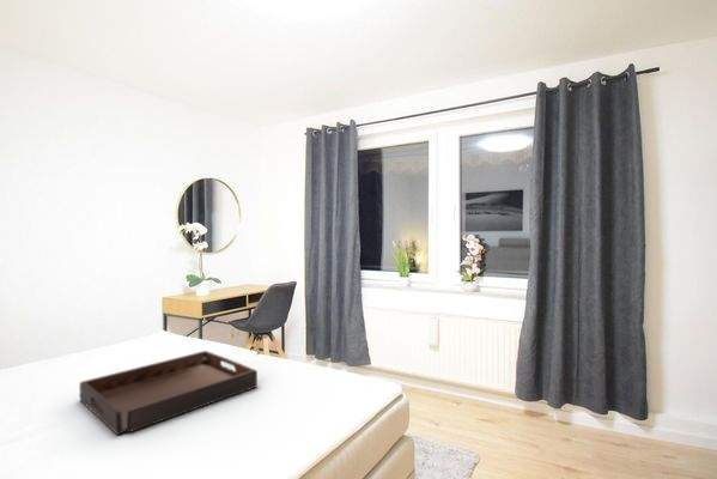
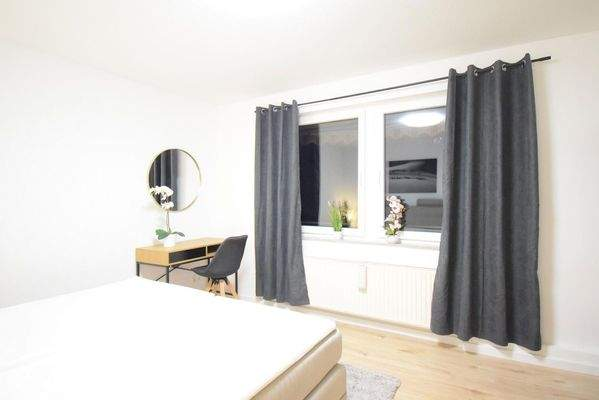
- serving tray [78,350,259,436]
